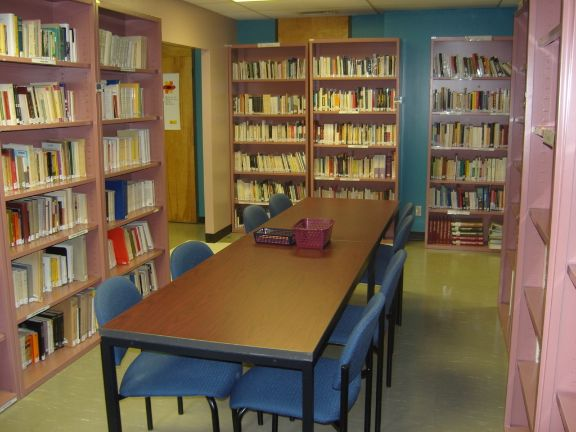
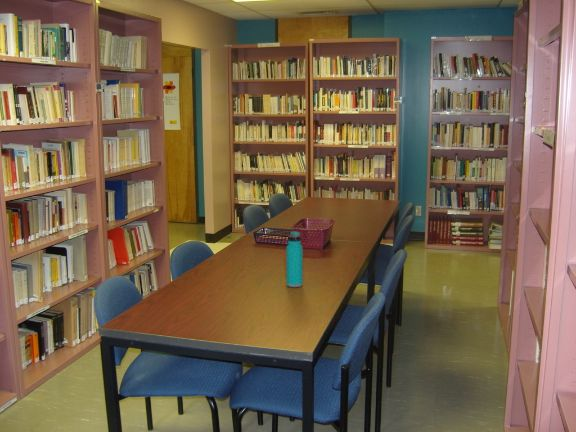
+ water bottle [285,230,304,288]
